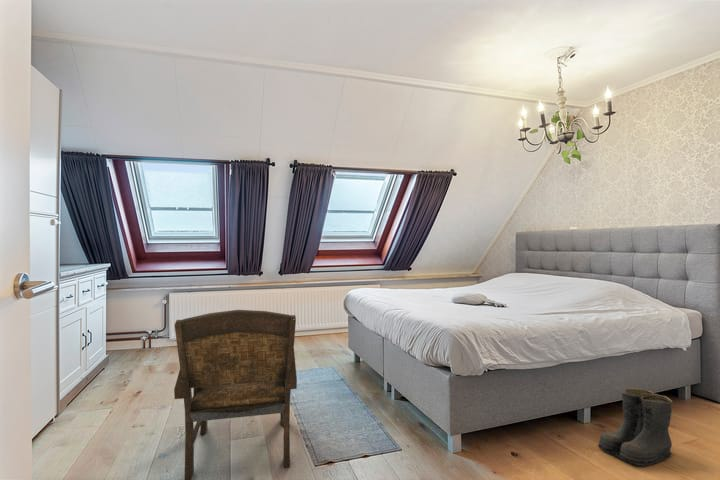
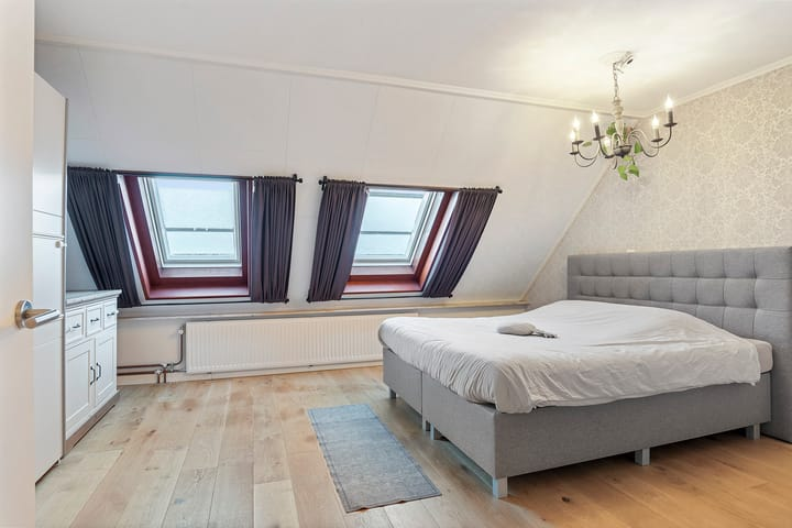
- armchair [173,309,298,480]
- boots [596,387,676,467]
